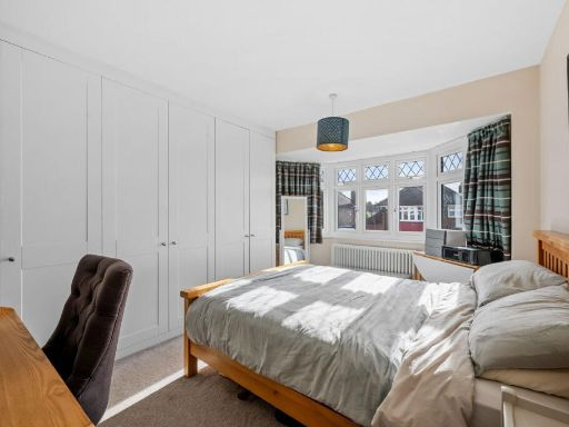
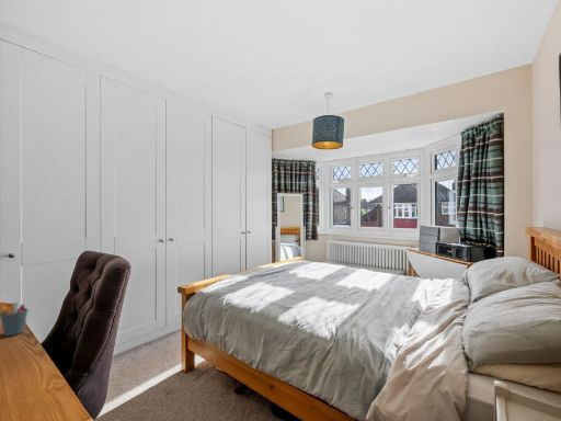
+ pen holder [0,300,30,338]
